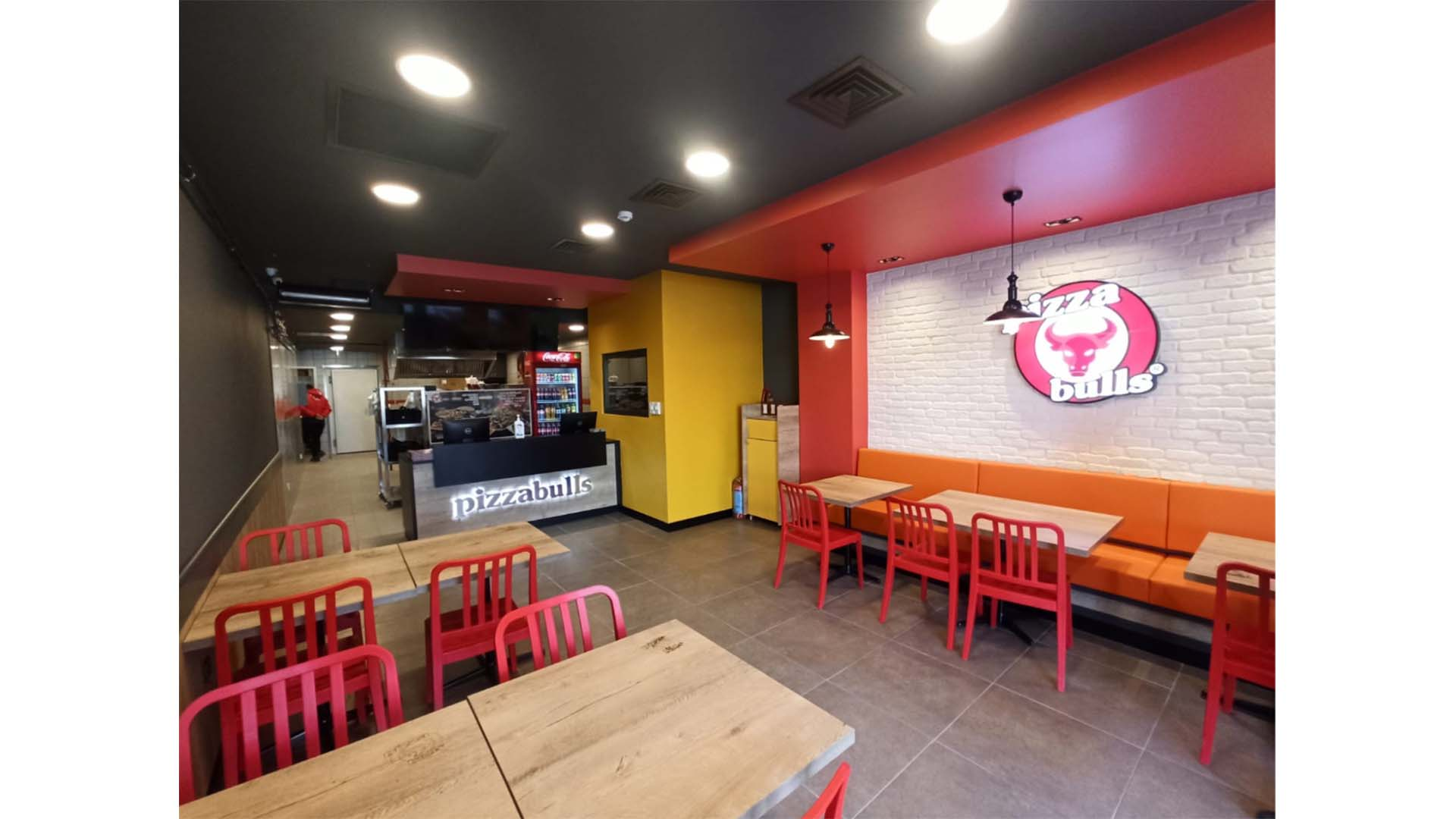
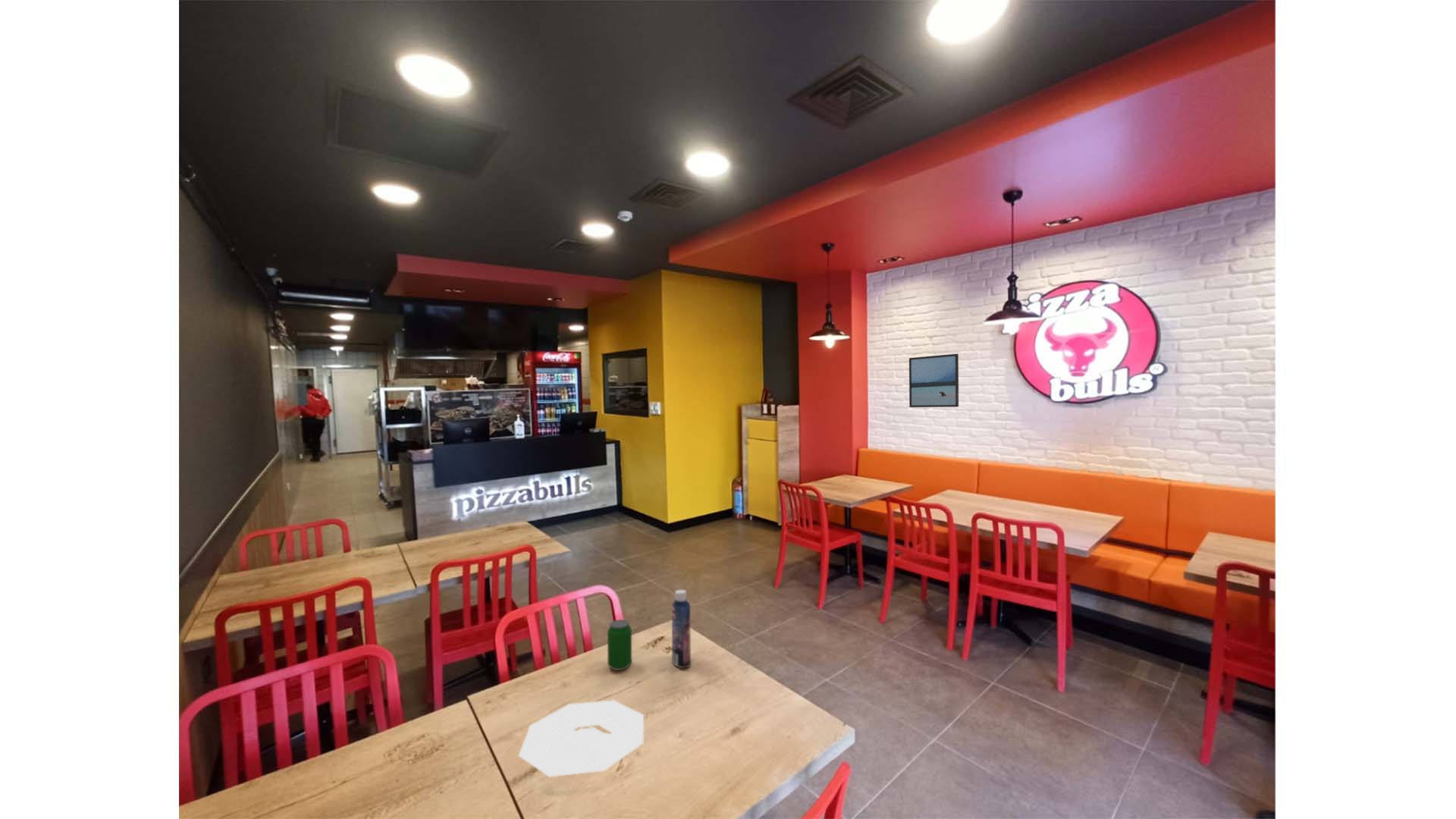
+ beverage can [607,619,632,671]
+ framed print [908,353,959,408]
+ plate [518,699,645,777]
+ bottle [671,589,692,669]
